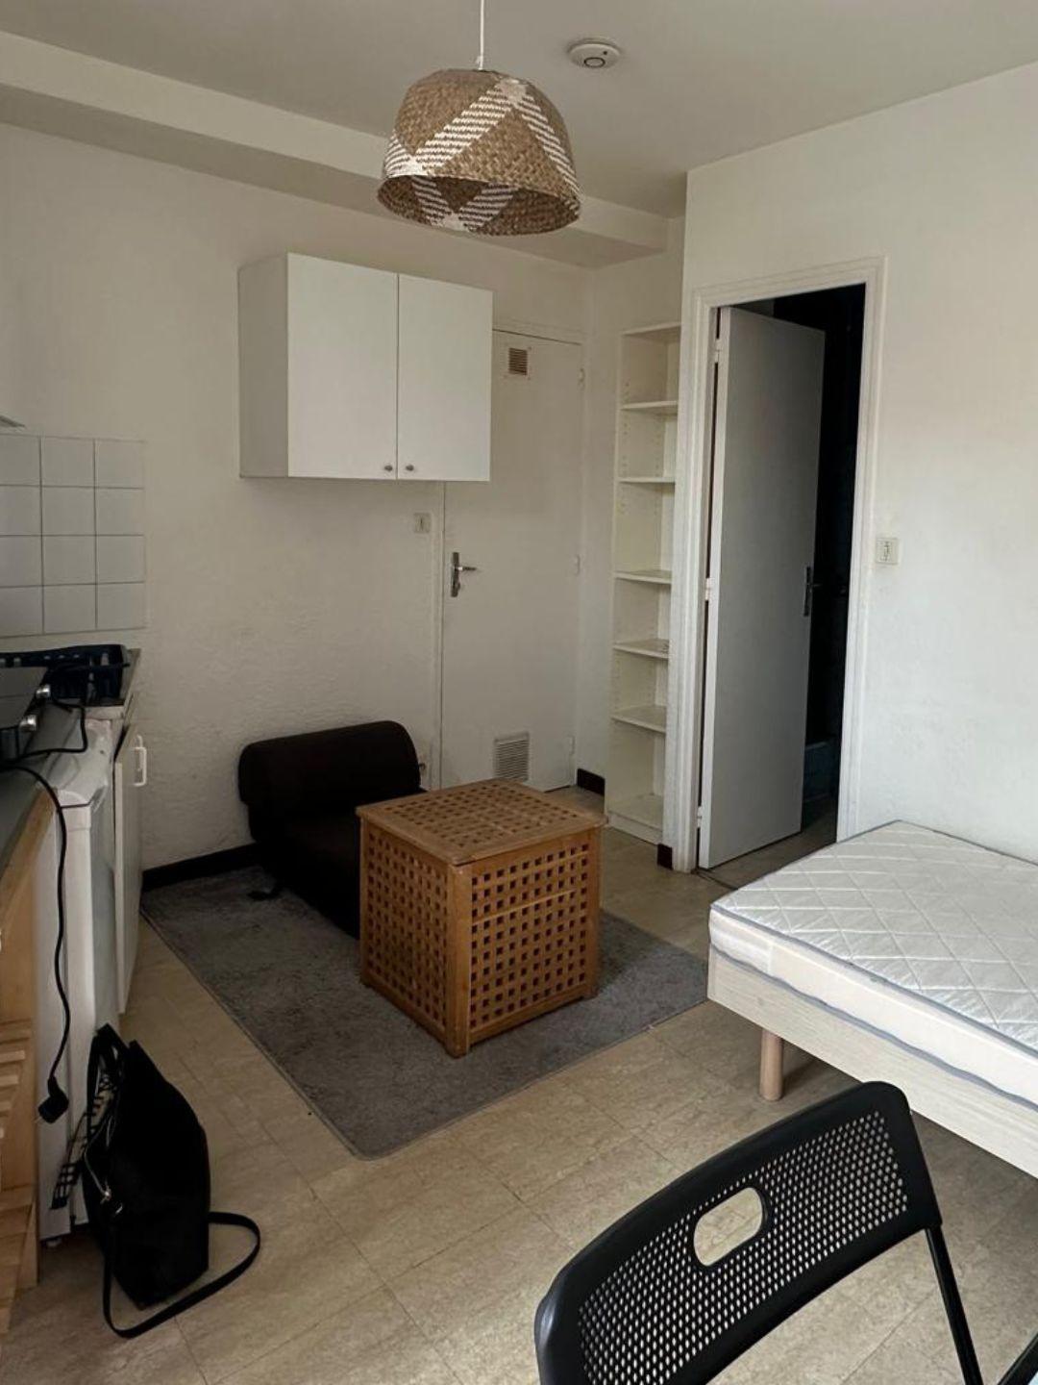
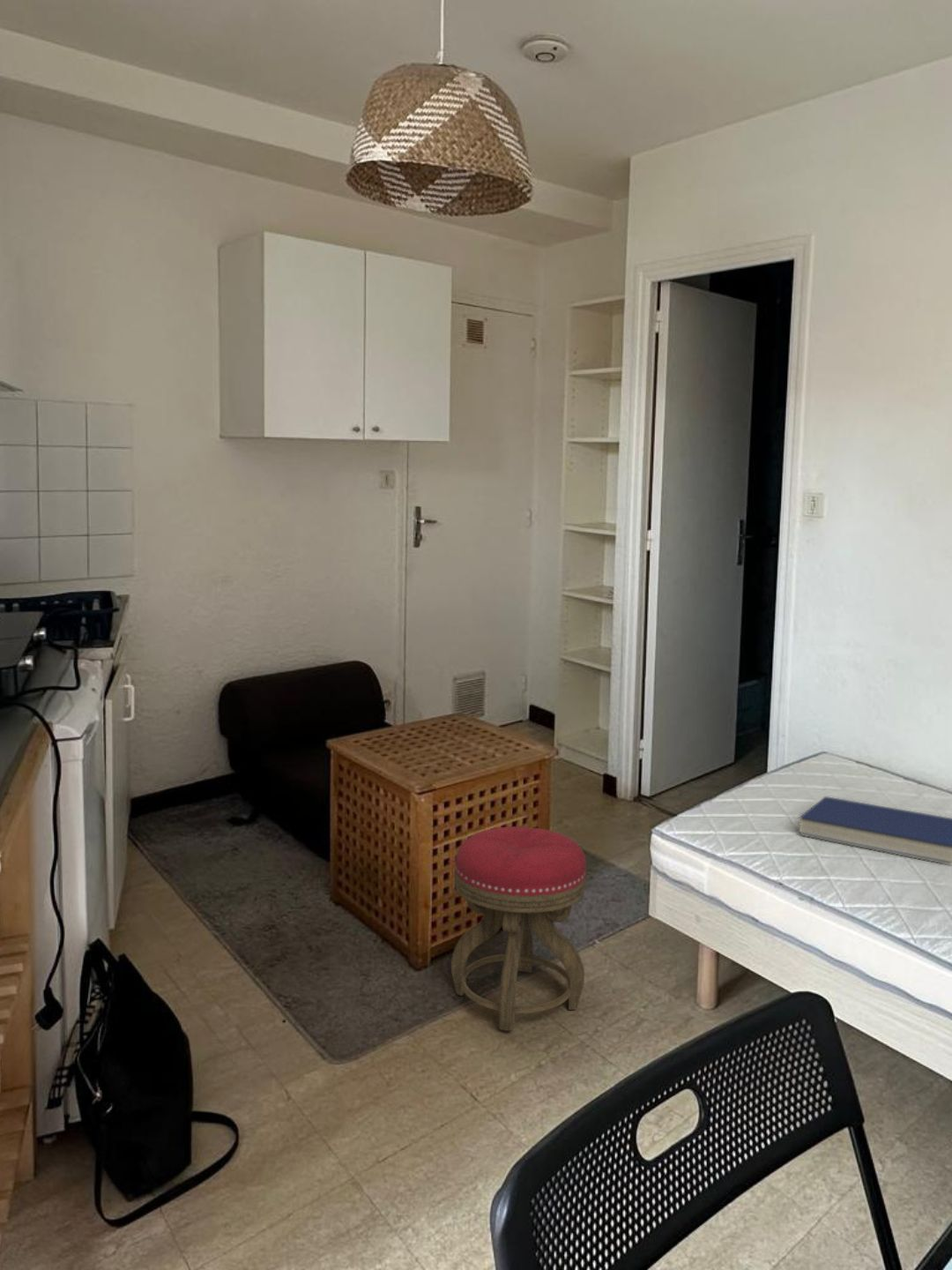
+ book [799,796,952,866]
+ stool [450,826,587,1032]
